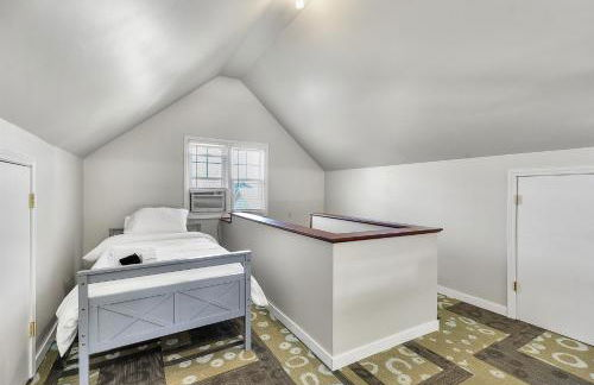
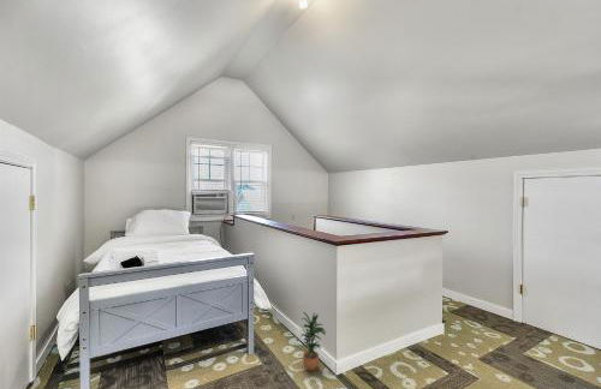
+ potted plant [300,311,327,371]
